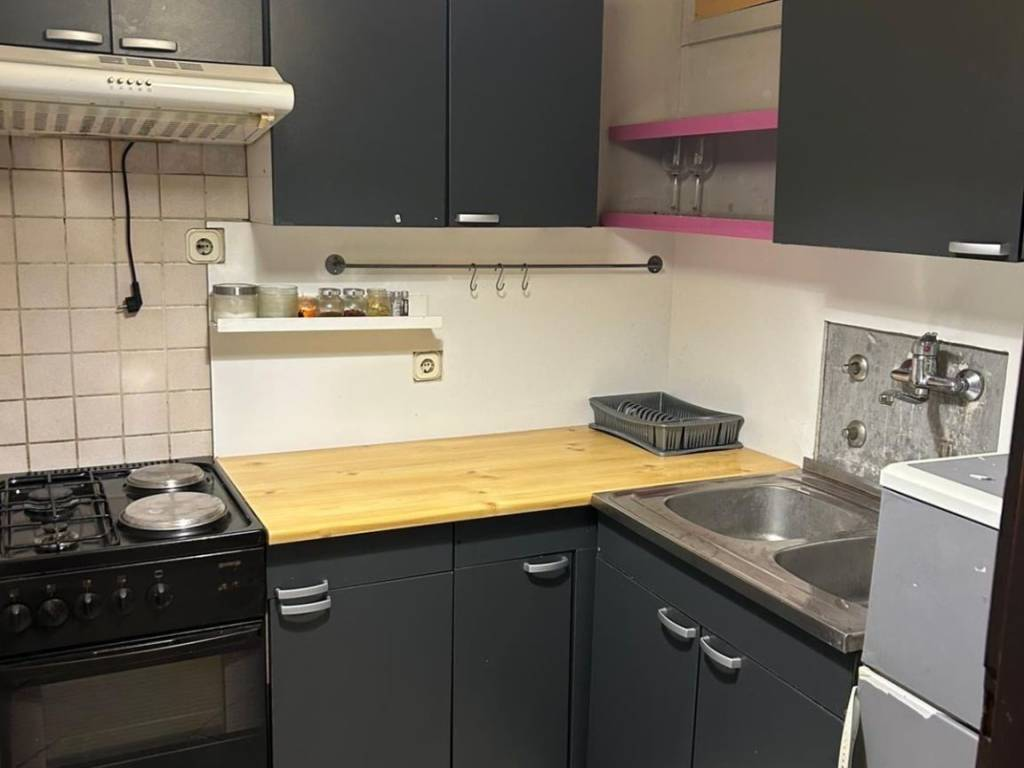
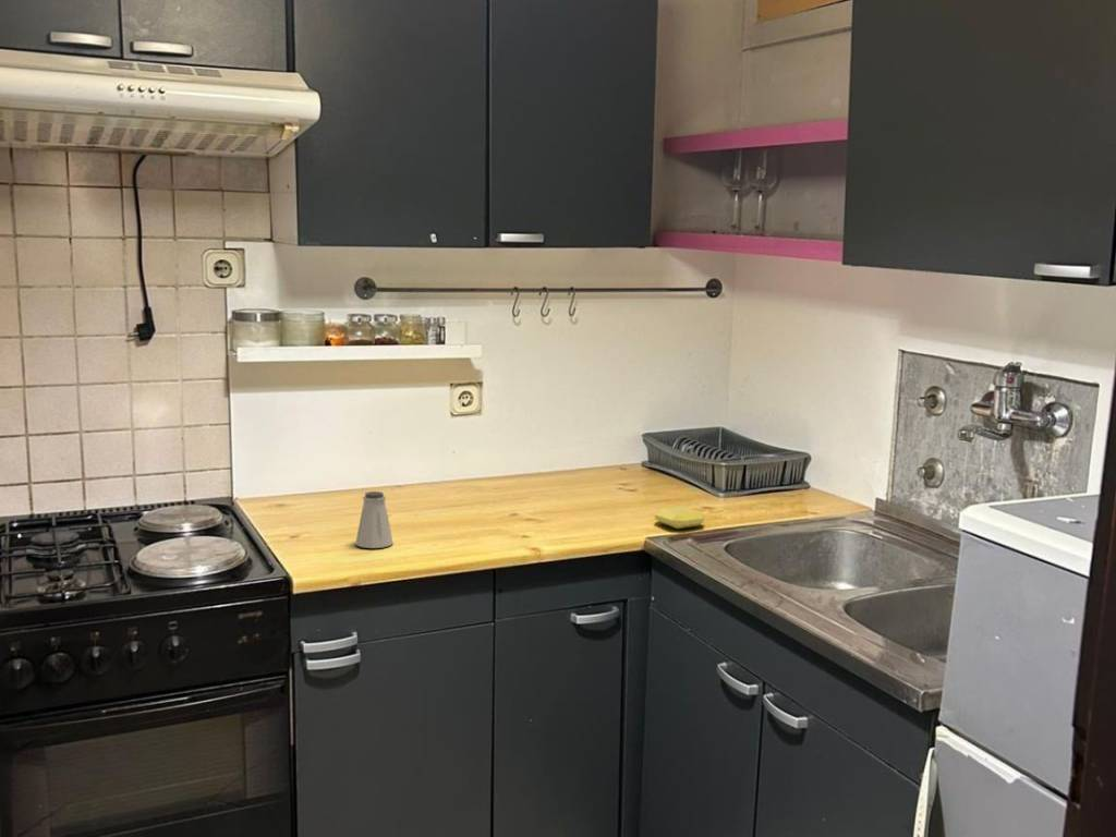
+ saltshaker [354,490,395,549]
+ soap bar [654,506,706,530]
